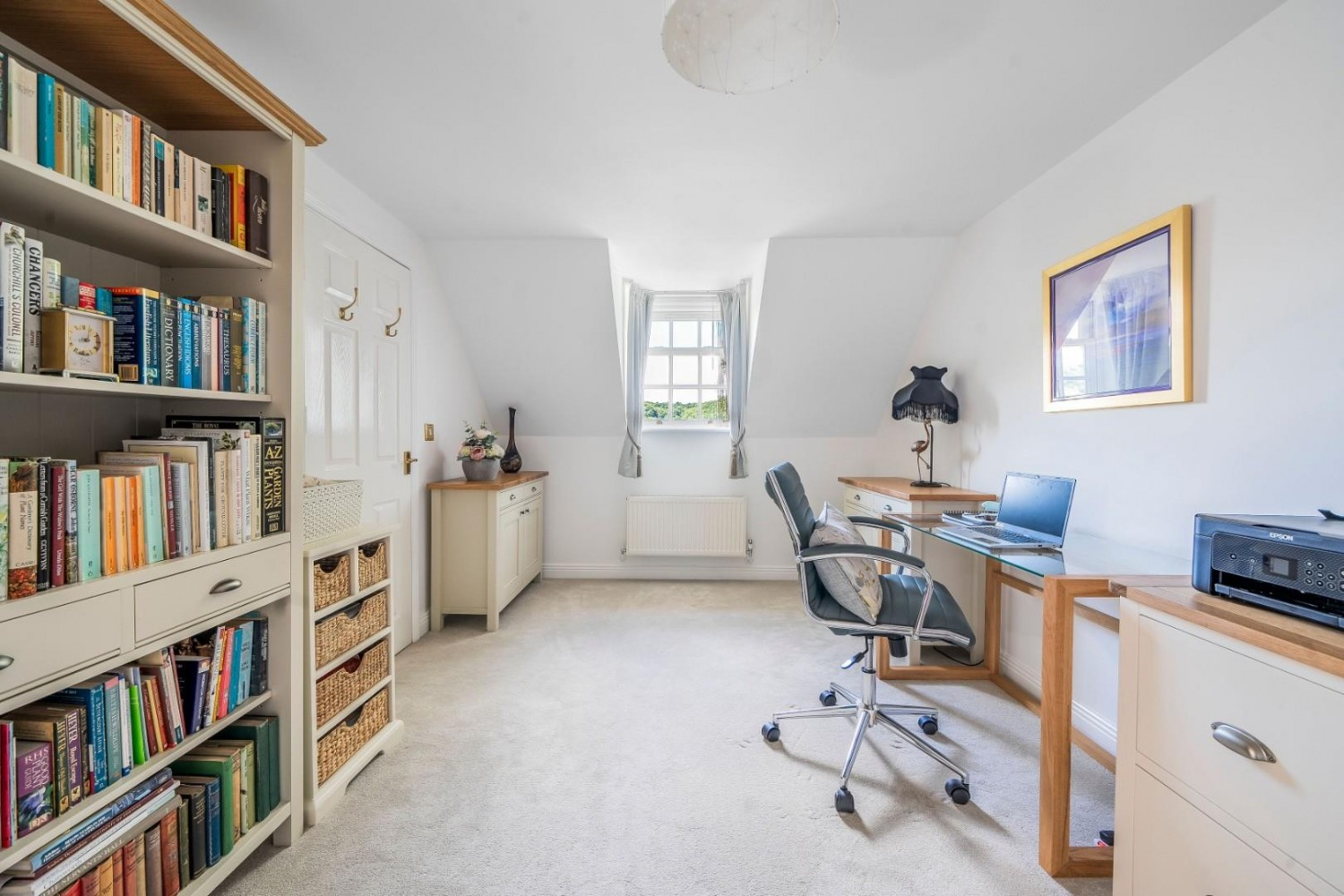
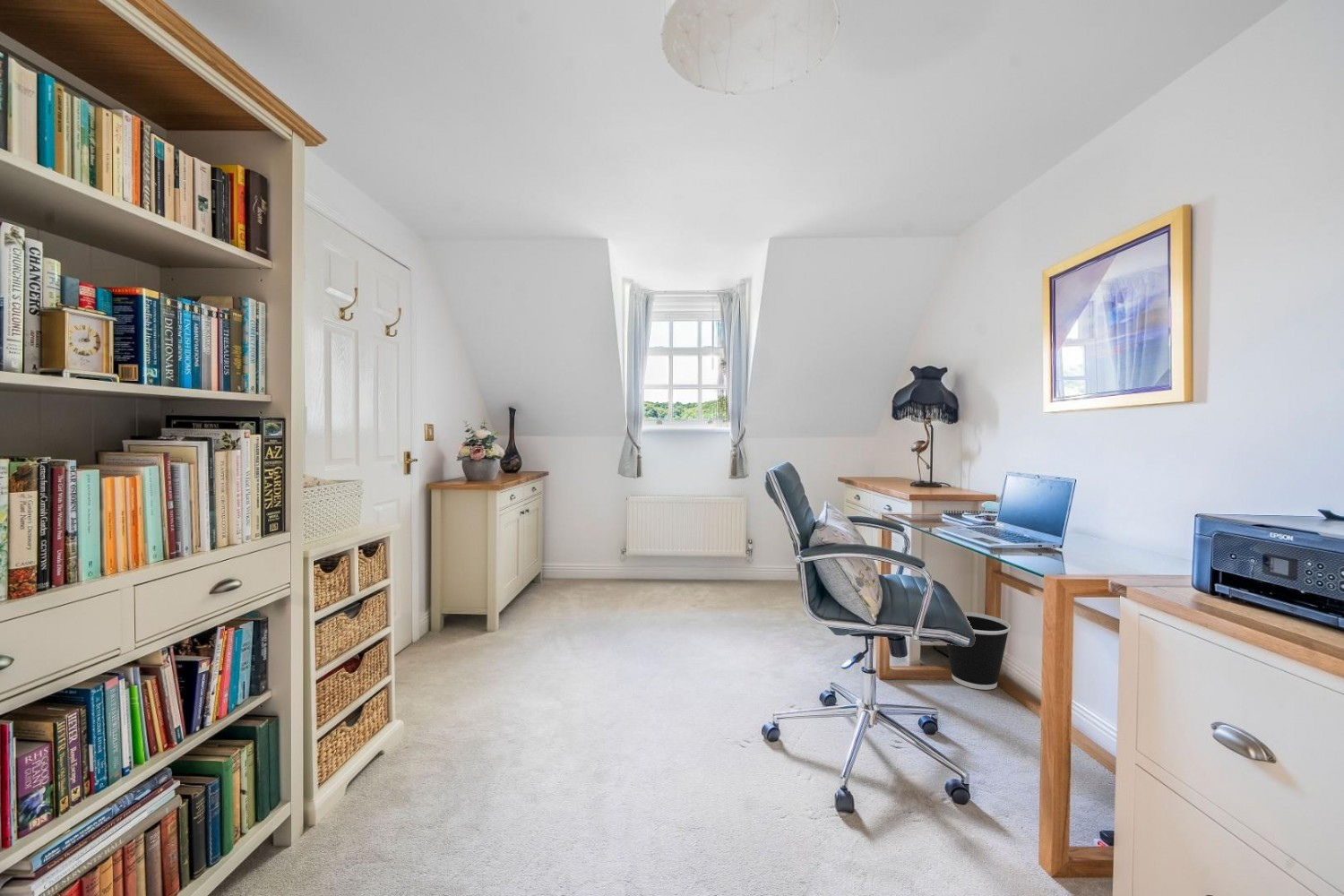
+ wastebasket [946,611,1012,691]
